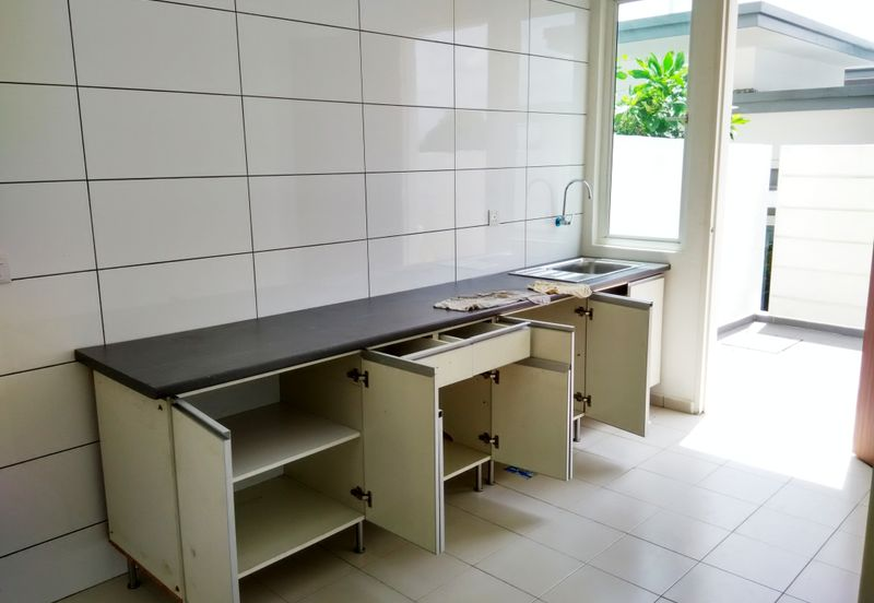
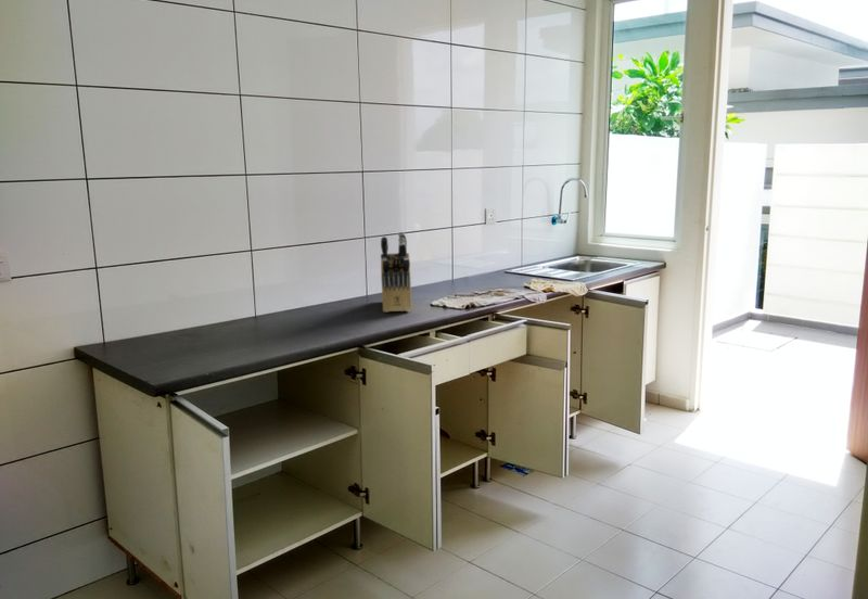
+ knife block [380,231,412,314]
